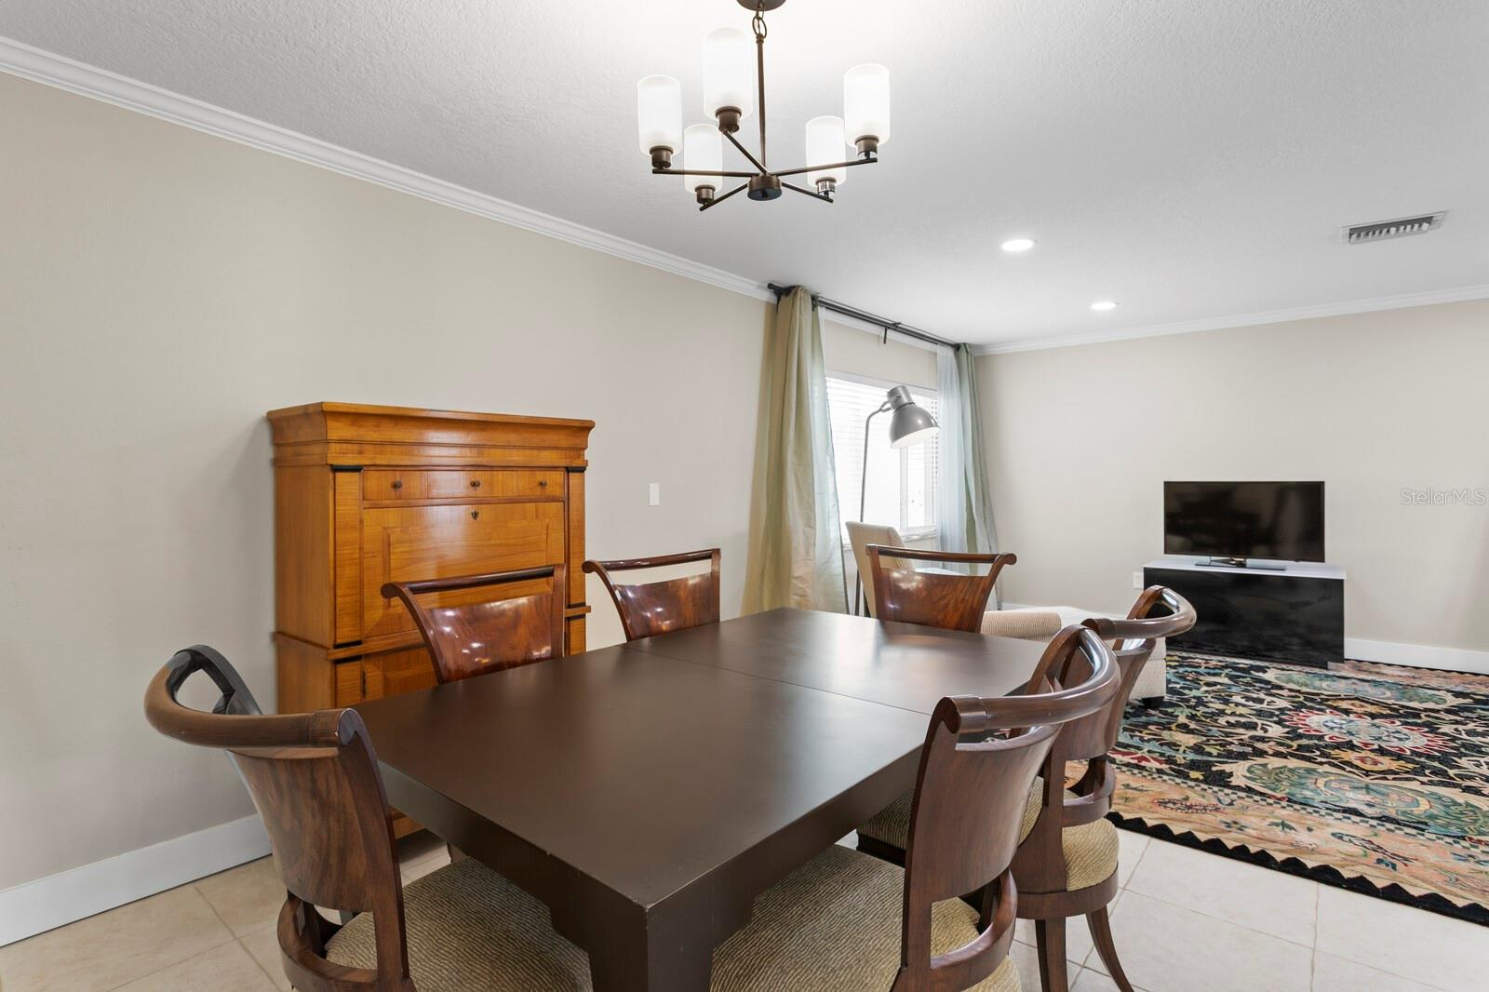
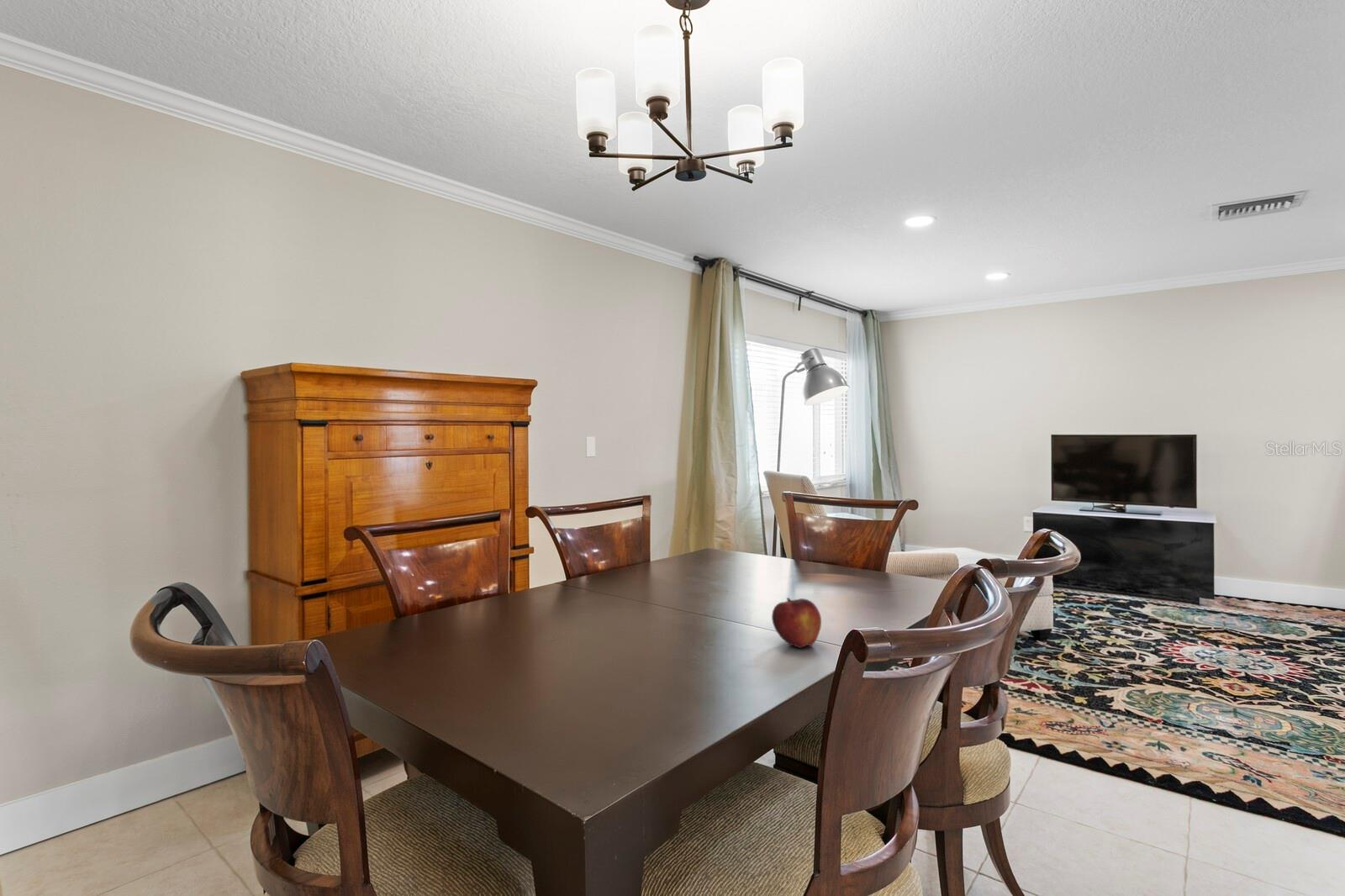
+ fruit [771,597,822,649]
